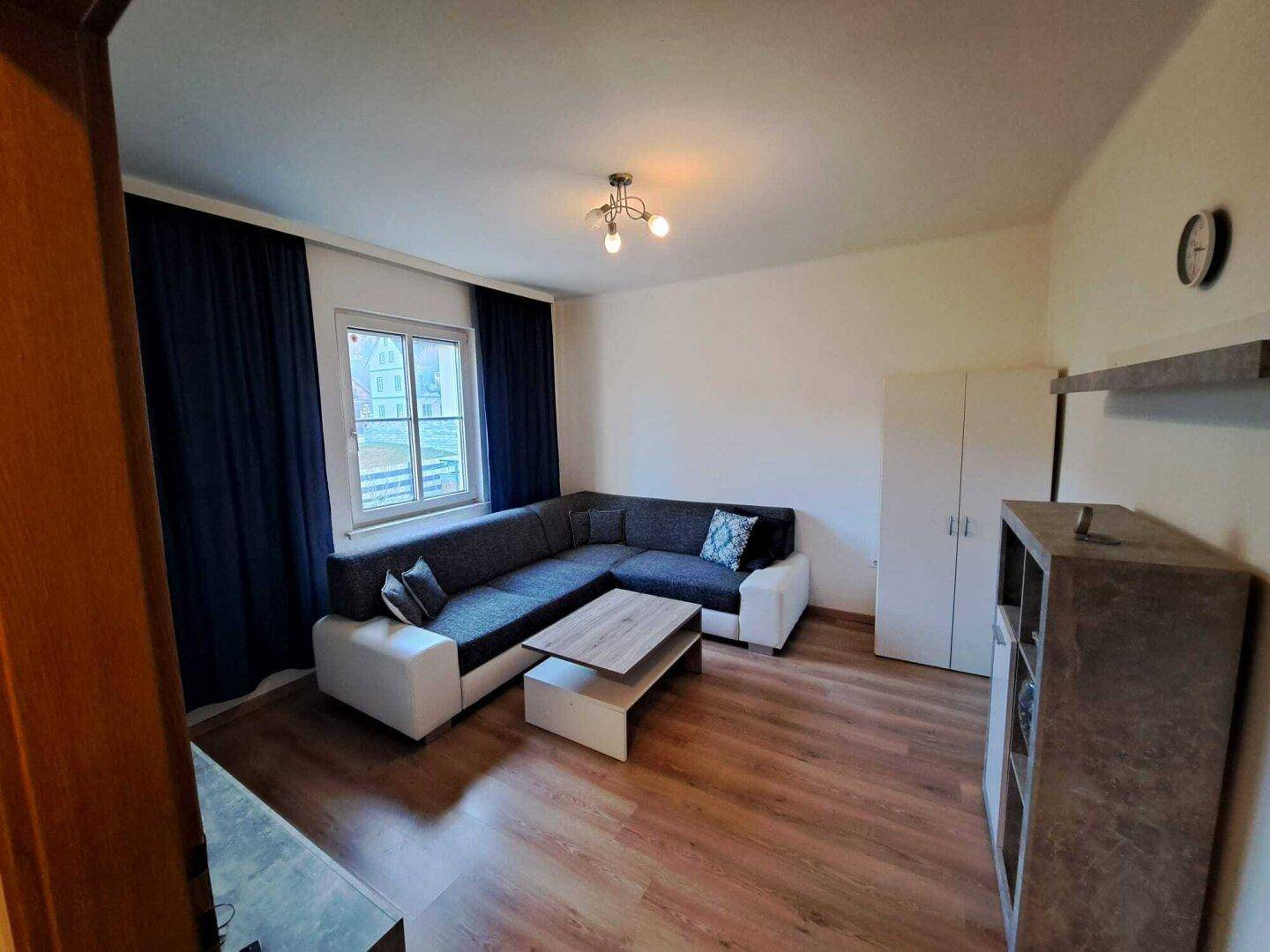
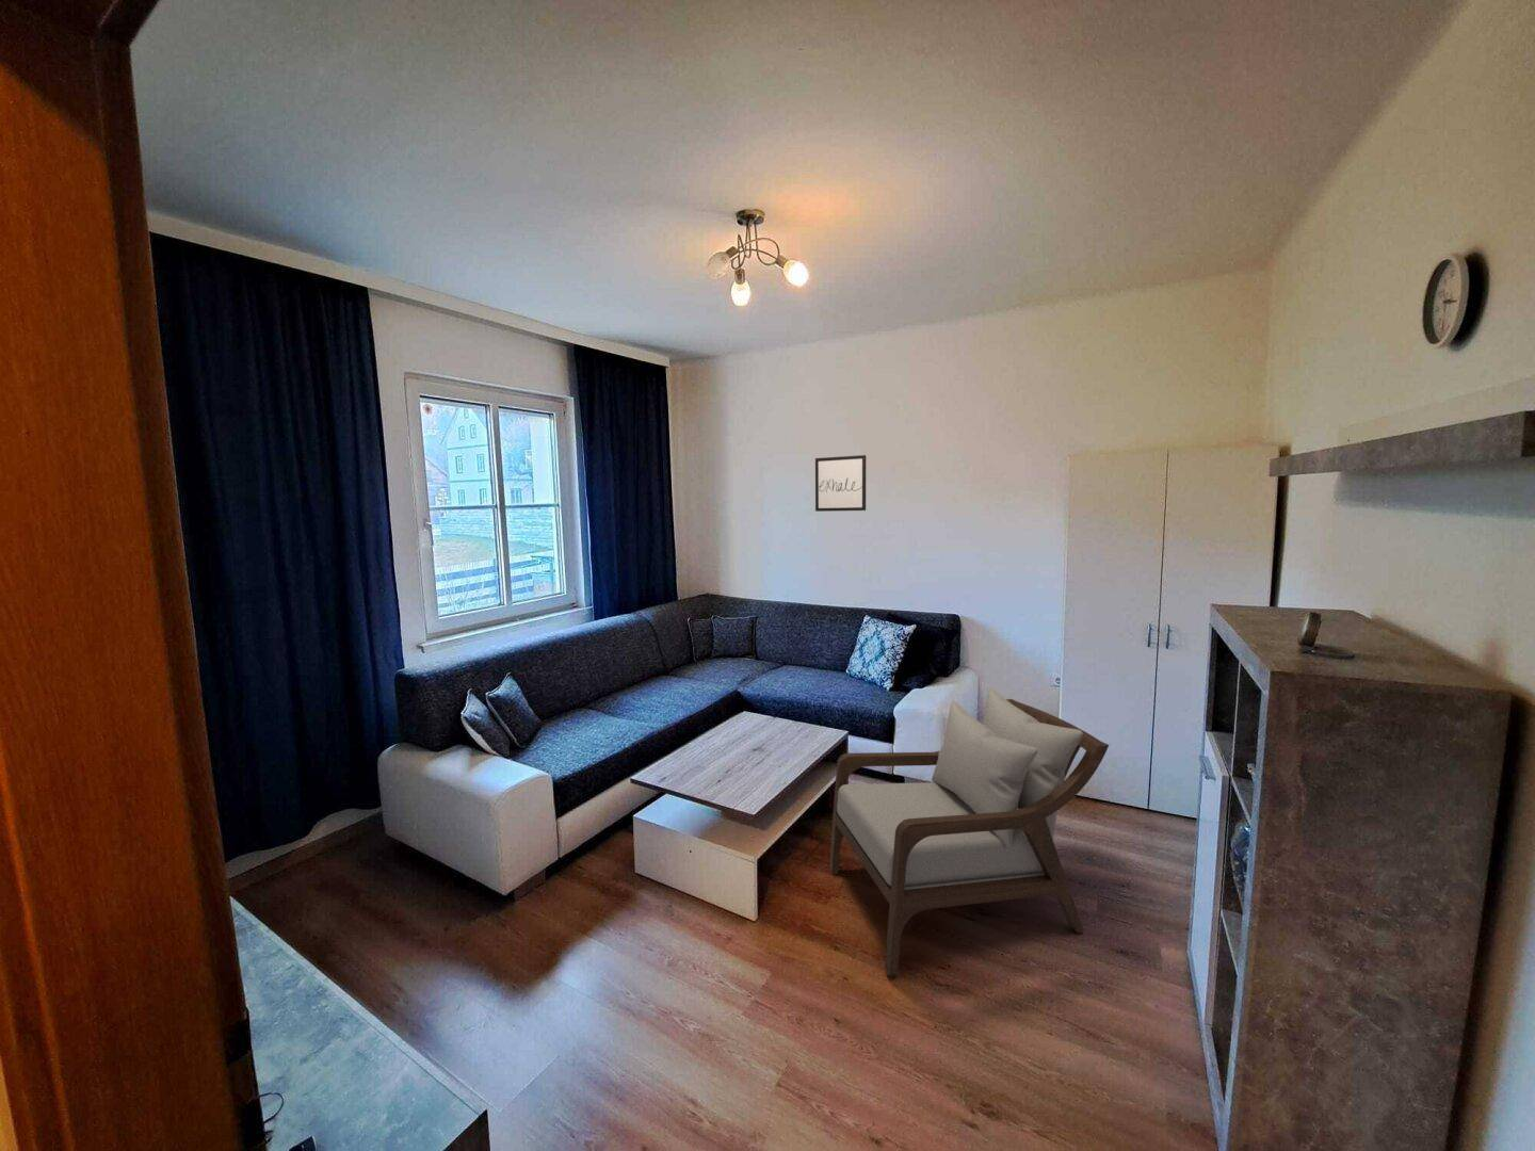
+ armchair [828,687,1110,976]
+ wall art [815,455,867,513]
